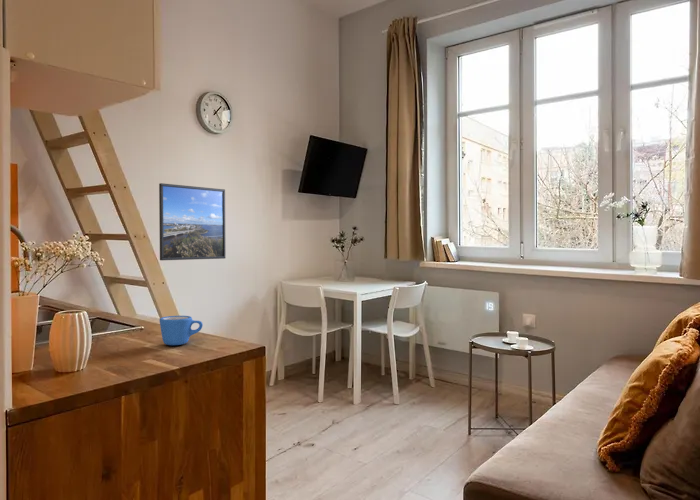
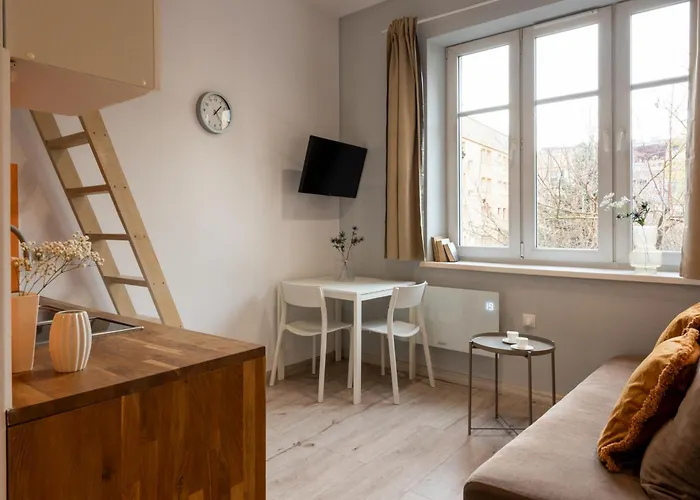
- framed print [158,182,226,261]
- mug [158,315,204,346]
